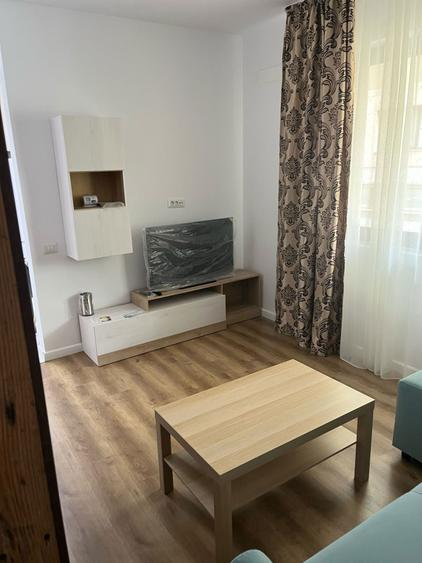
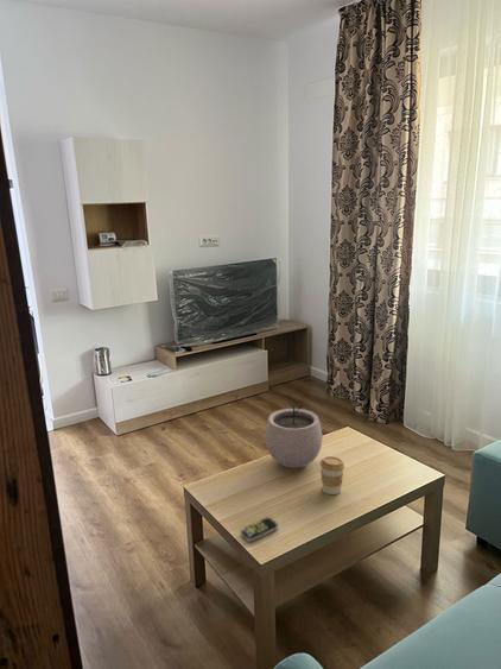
+ coffee cup [319,455,345,496]
+ remote control [240,516,279,543]
+ plant pot [265,398,323,469]
